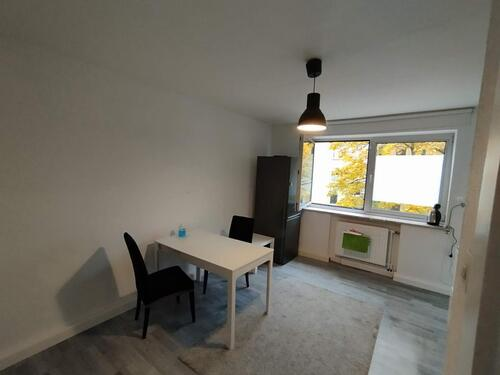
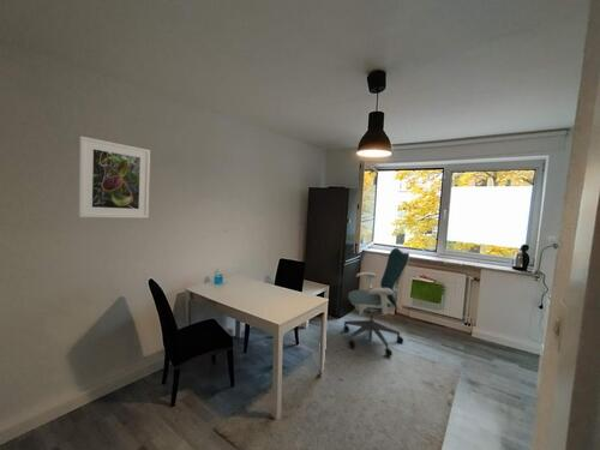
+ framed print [78,136,151,220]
+ office chair [343,247,410,358]
